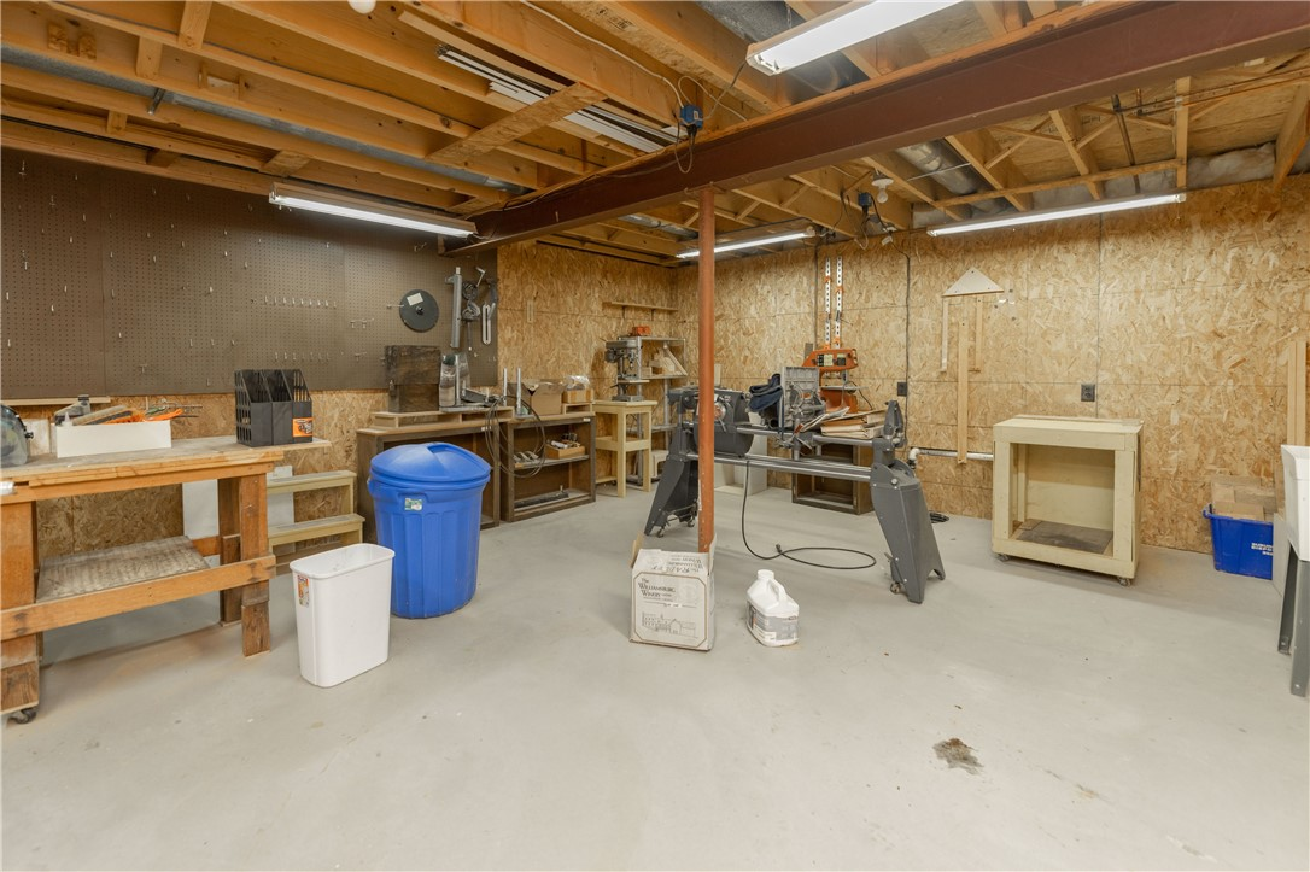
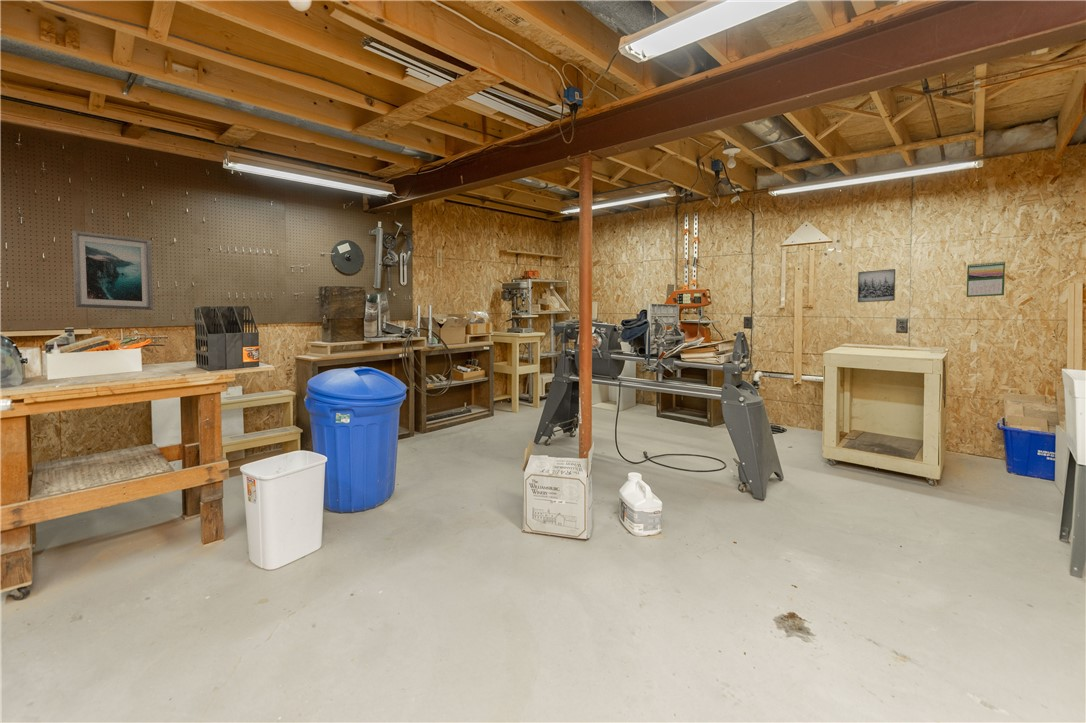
+ wall art [857,268,896,303]
+ wall art [71,230,154,311]
+ calendar [966,260,1006,298]
